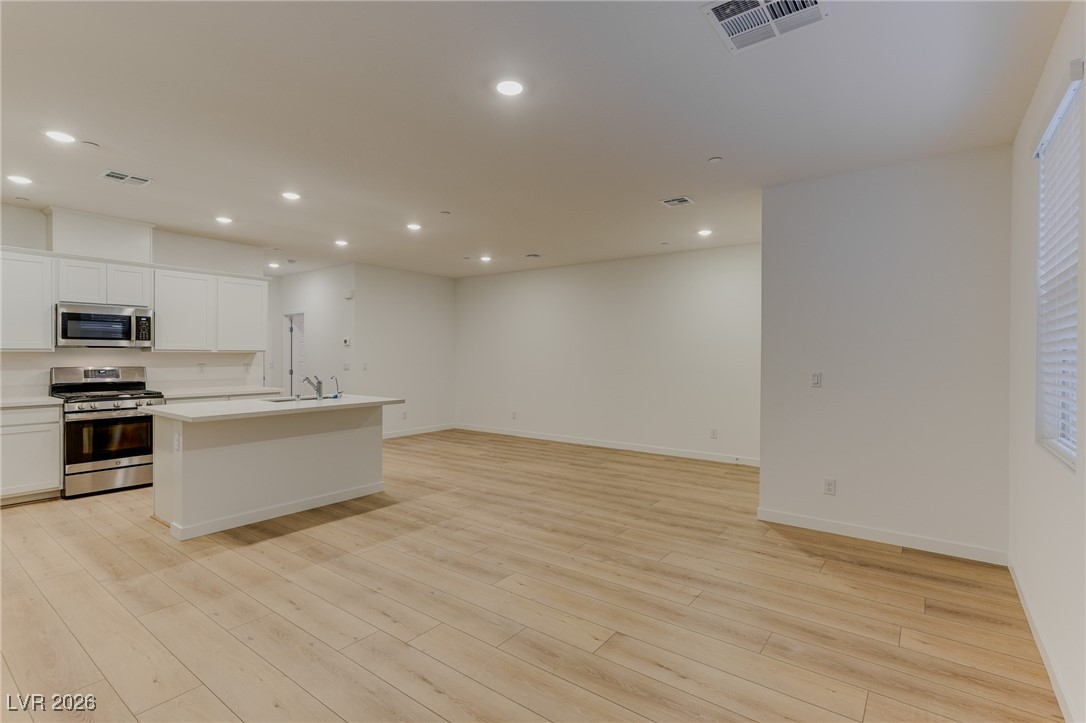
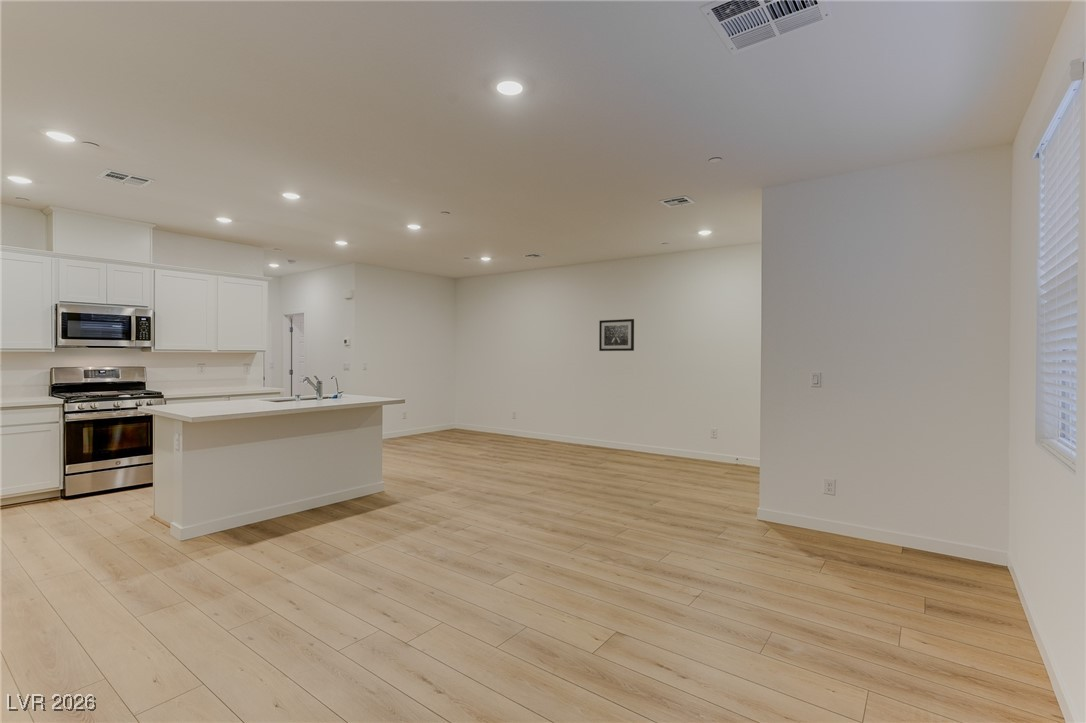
+ wall art [598,318,635,352]
